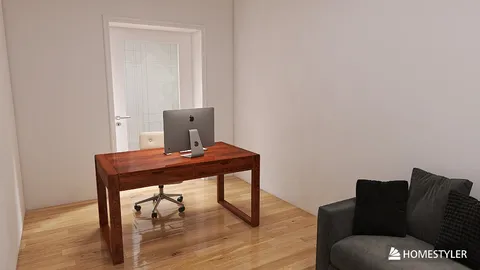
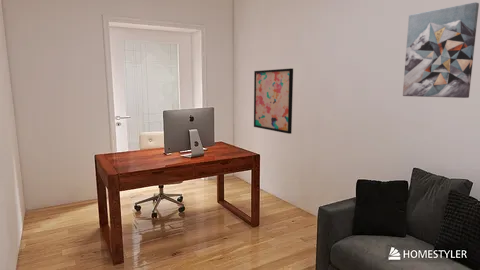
+ wall art [253,67,294,135]
+ wall art [402,1,480,99]
